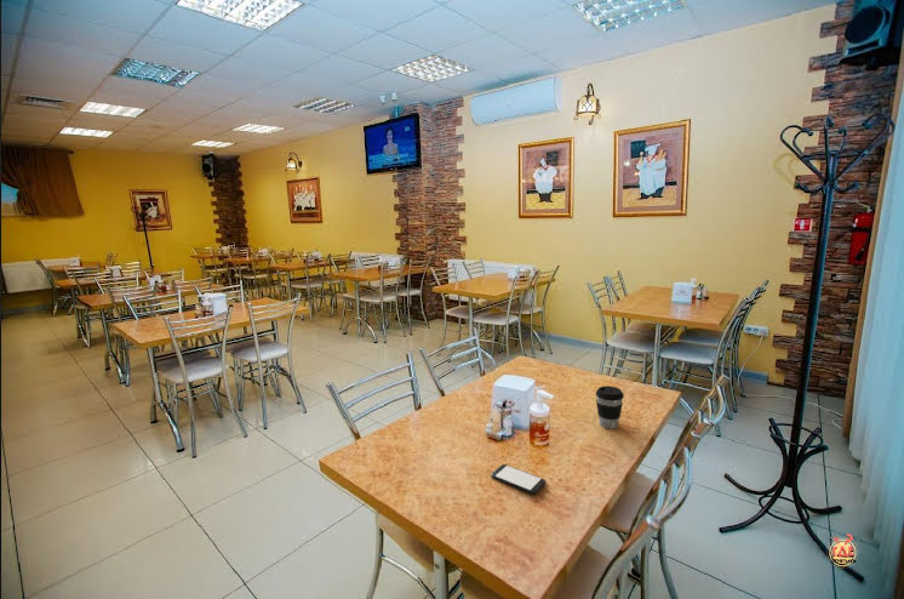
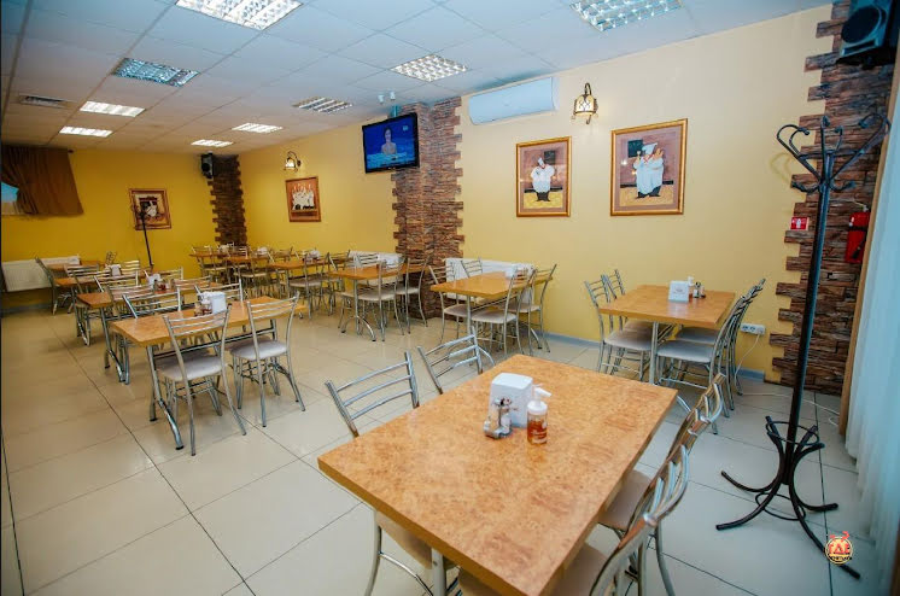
- coffee cup [595,384,625,430]
- smartphone [490,463,547,495]
